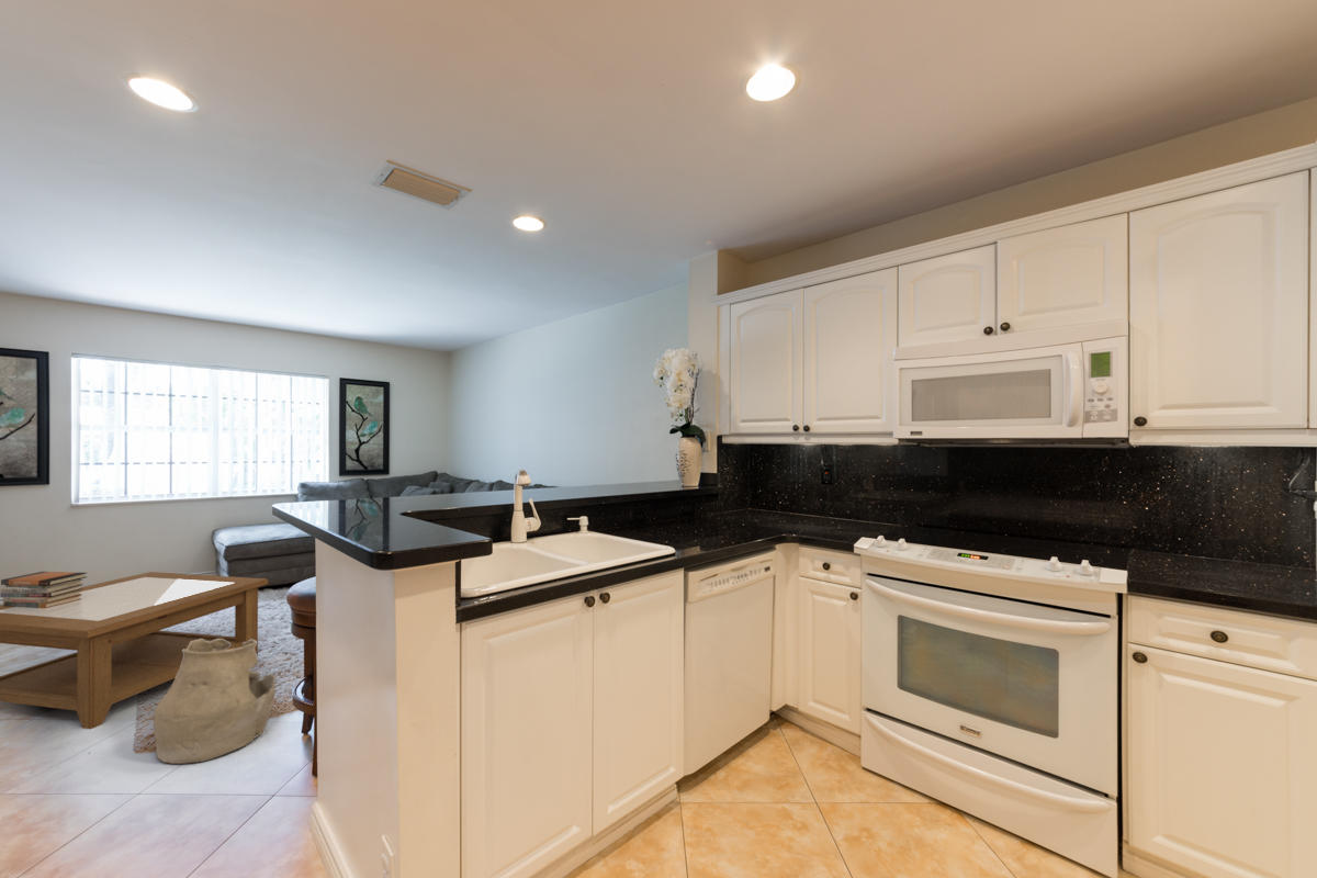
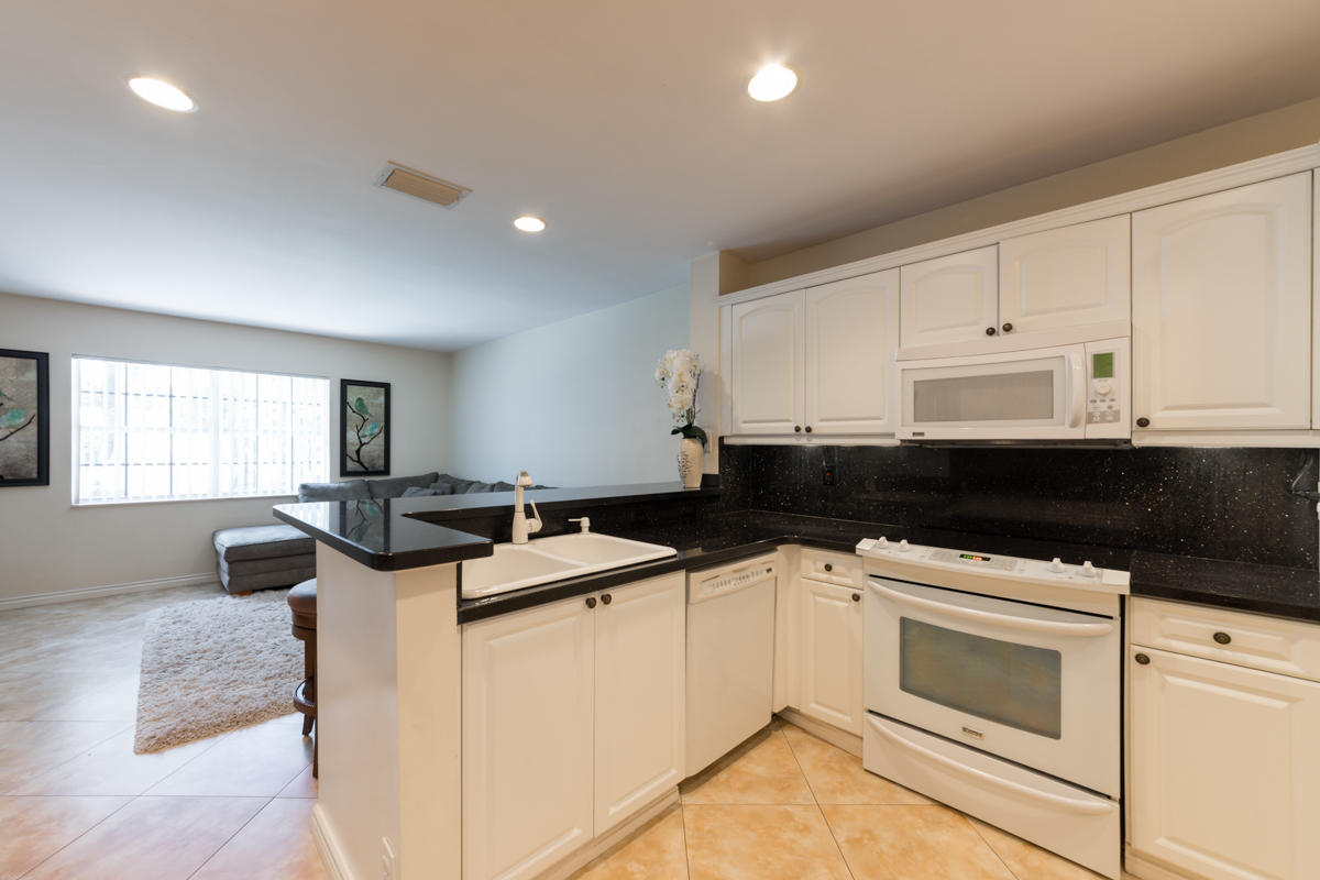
- bag [153,639,277,765]
- coffee table [0,571,269,730]
- book stack [0,571,88,608]
